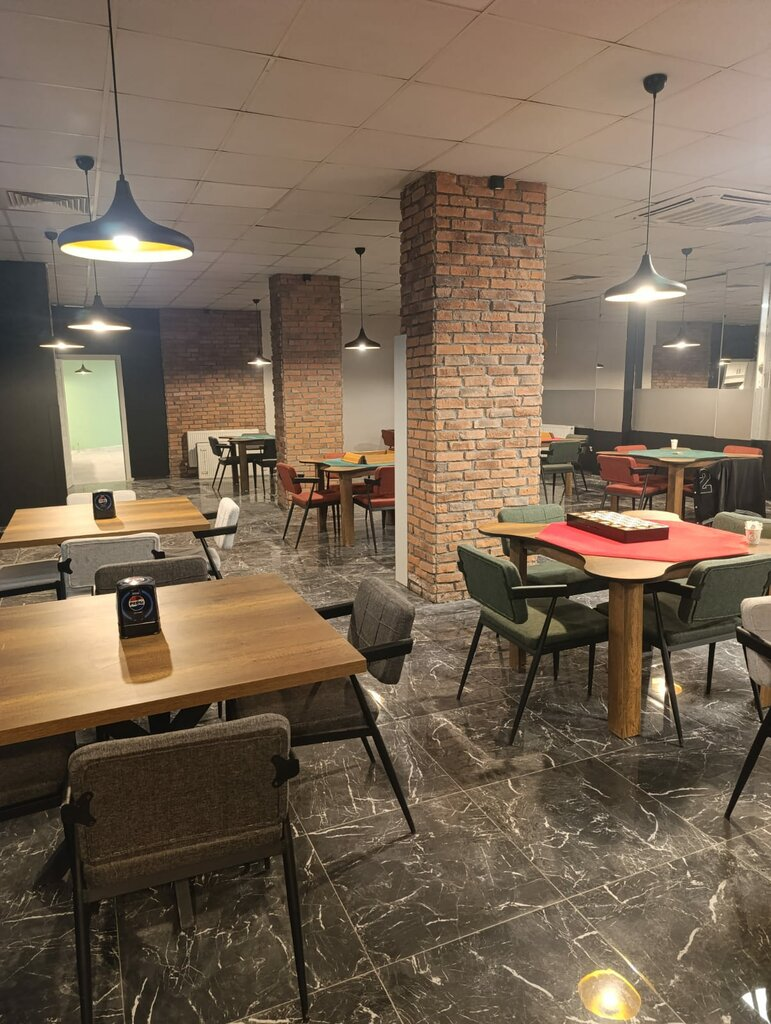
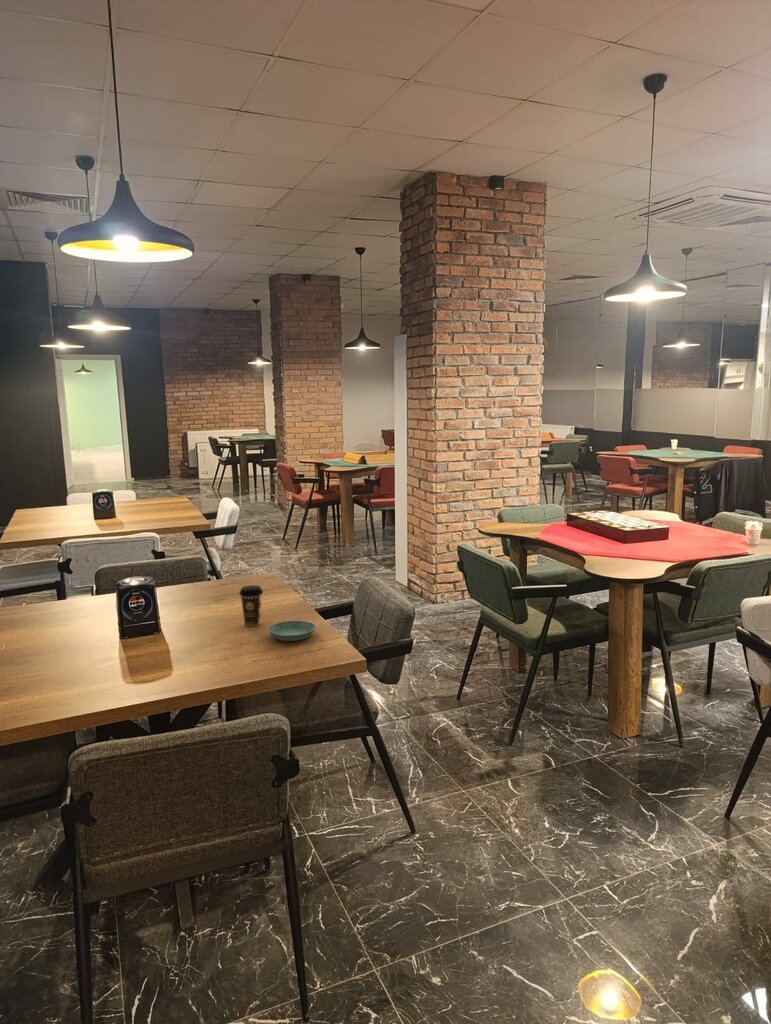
+ coffee cup [238,584,264,627]
+ saucer [267,620,317,642]
